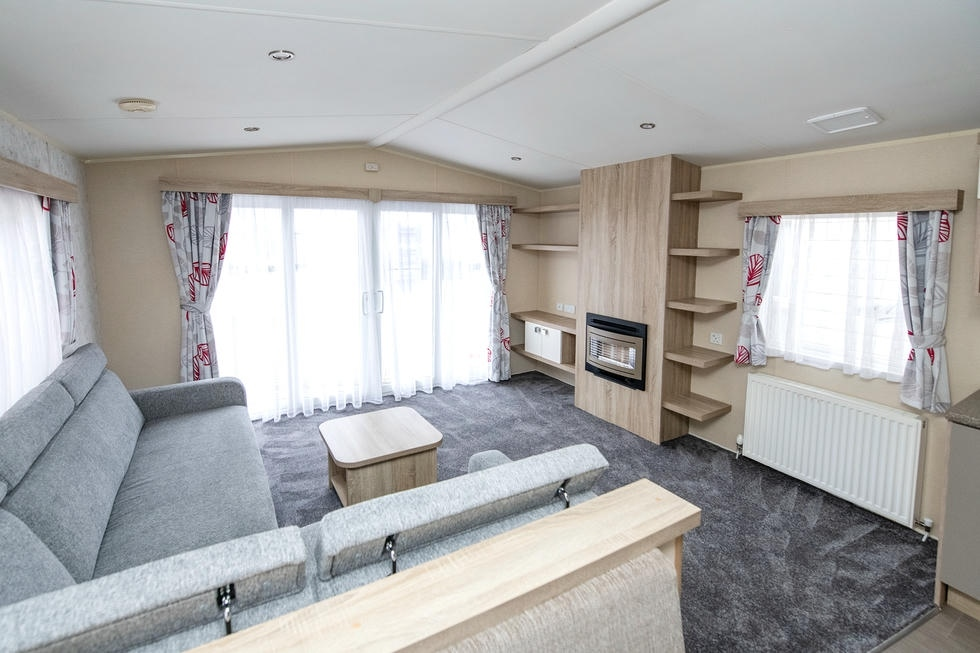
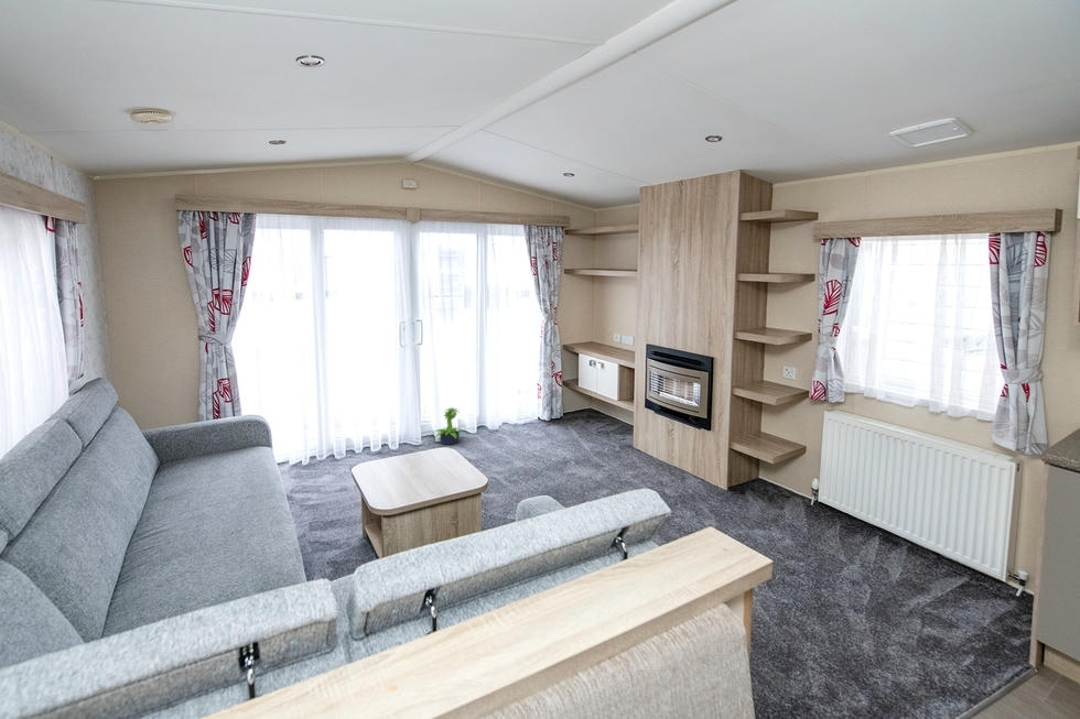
+ potted plant [432,406,469,445]
